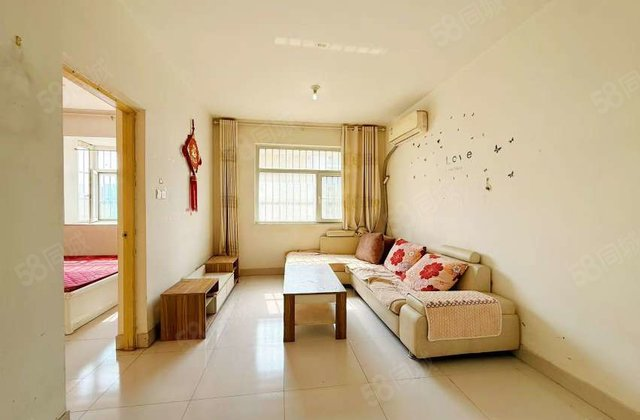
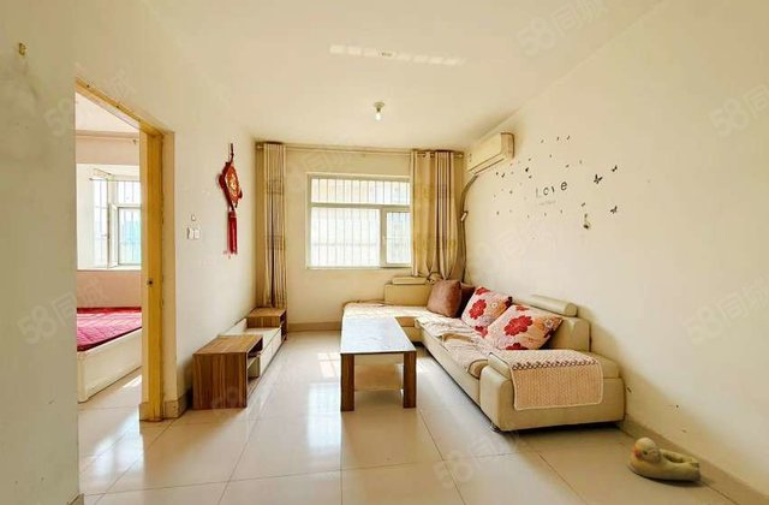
+ rubber duck [626,436,702,482]
